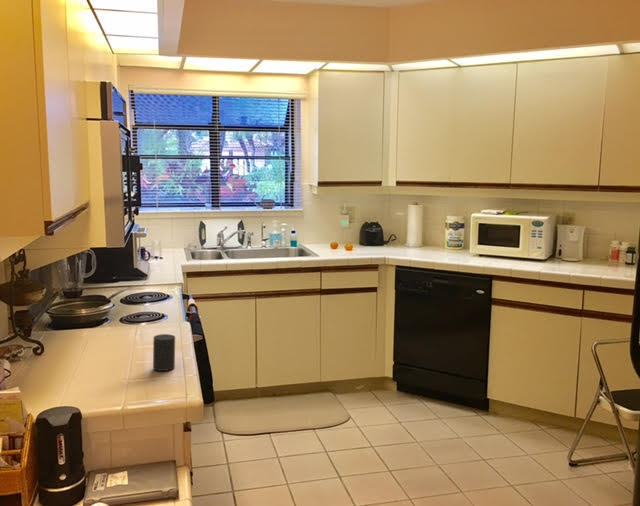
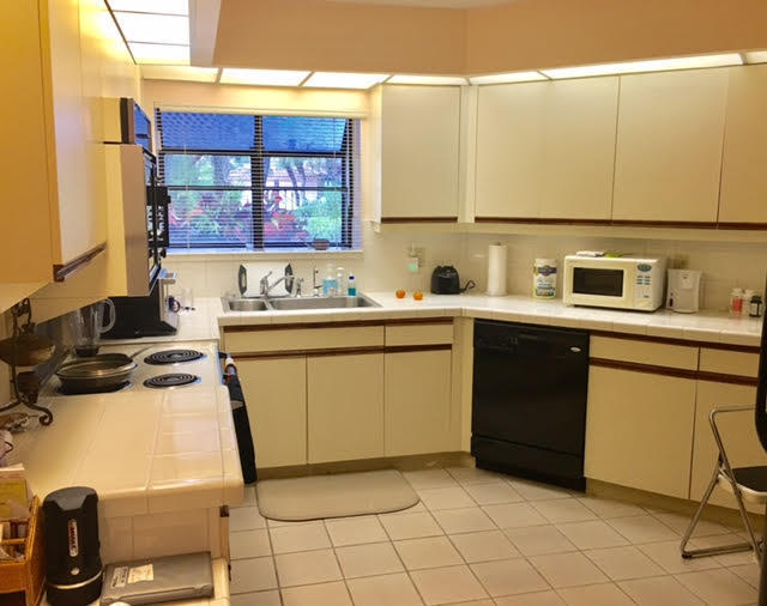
- cup [152,333,176,372]
